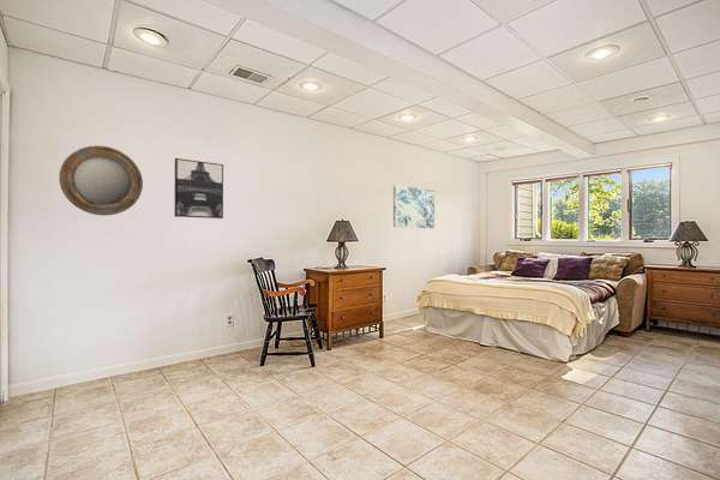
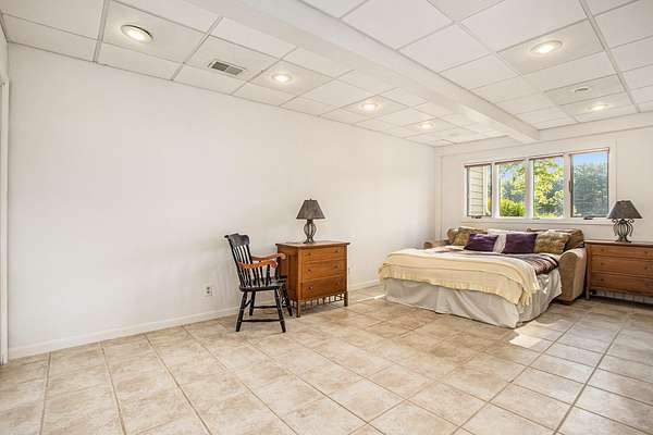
- home mirror [58,145,144,216]
- wall art [392,184,436,229]
- wall art [174,157,224,220]
